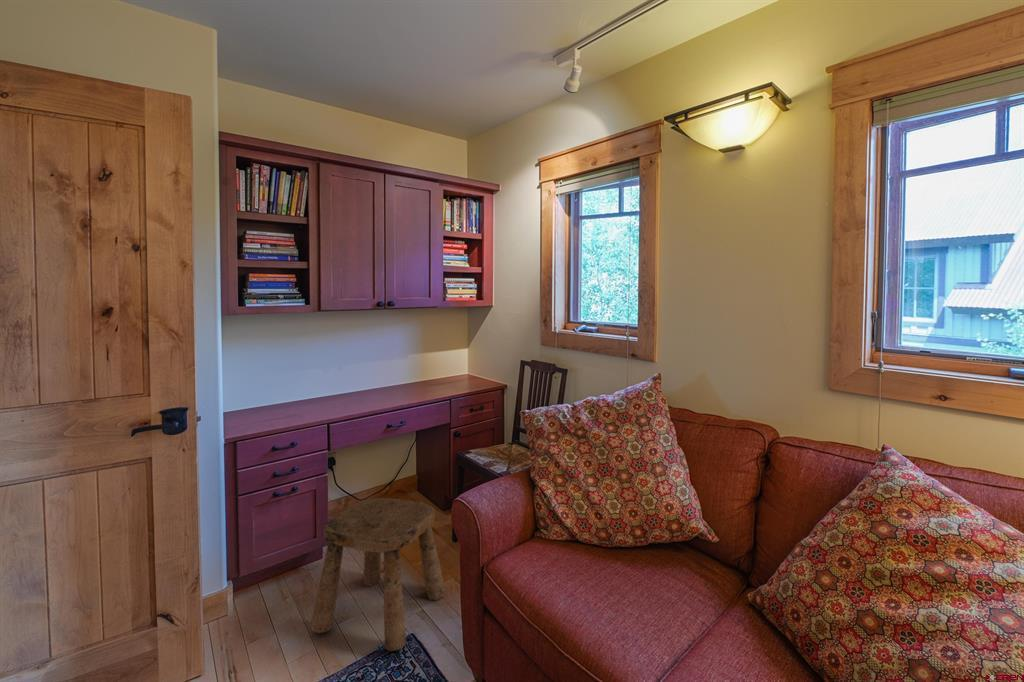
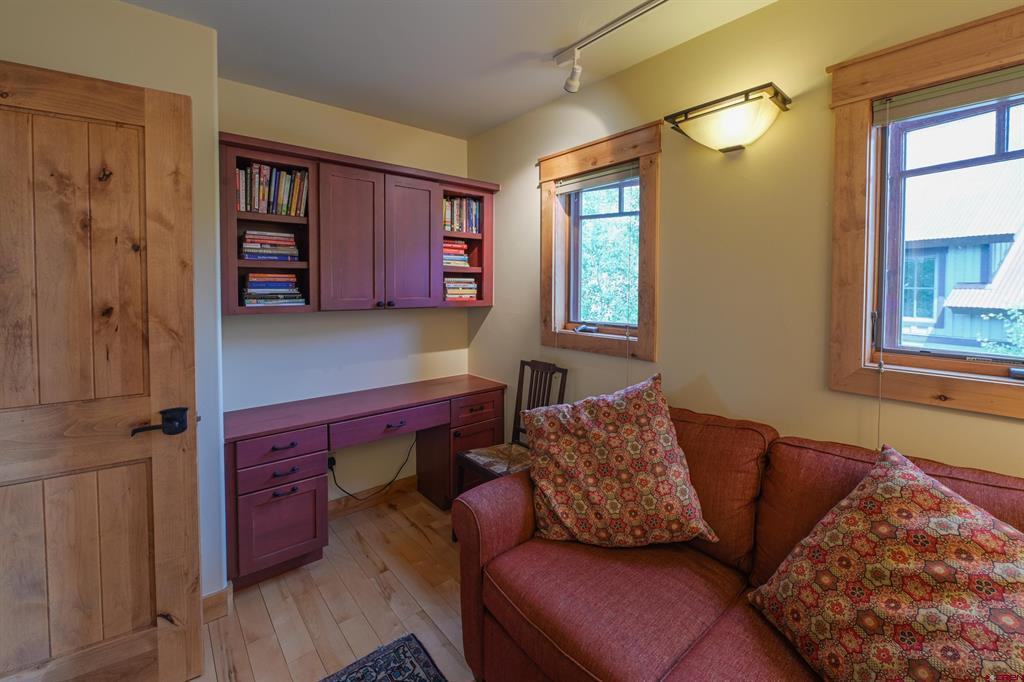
- stool [310,497,446,652]
